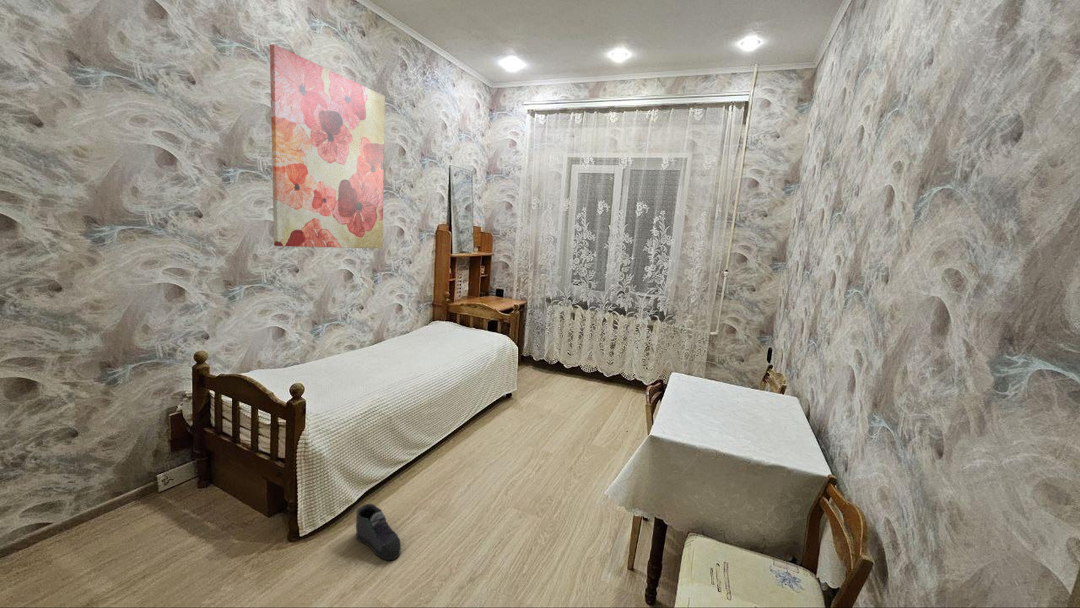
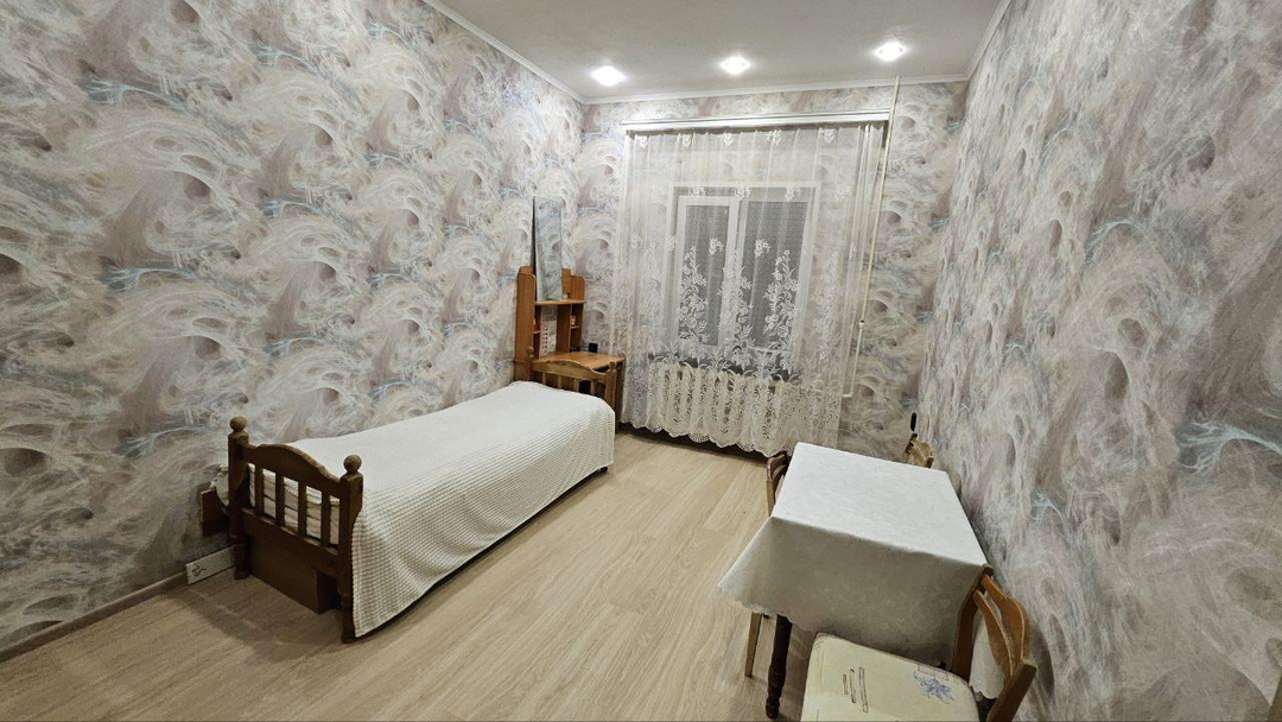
- shoe [355,503,402,561]
- wall art [269,43,386,250]
